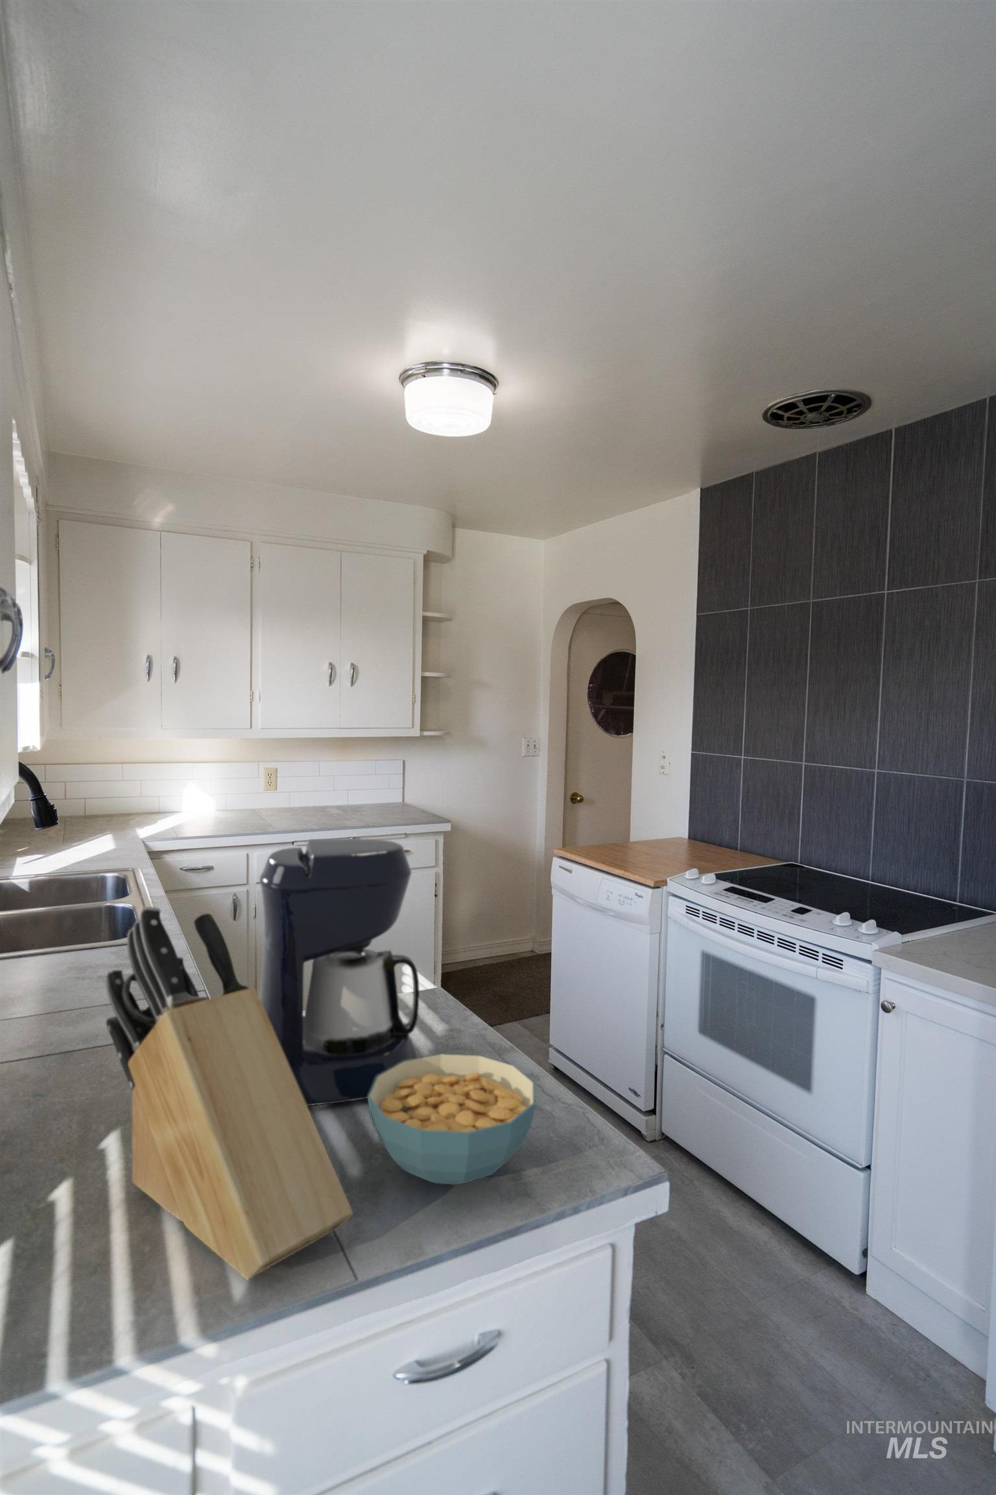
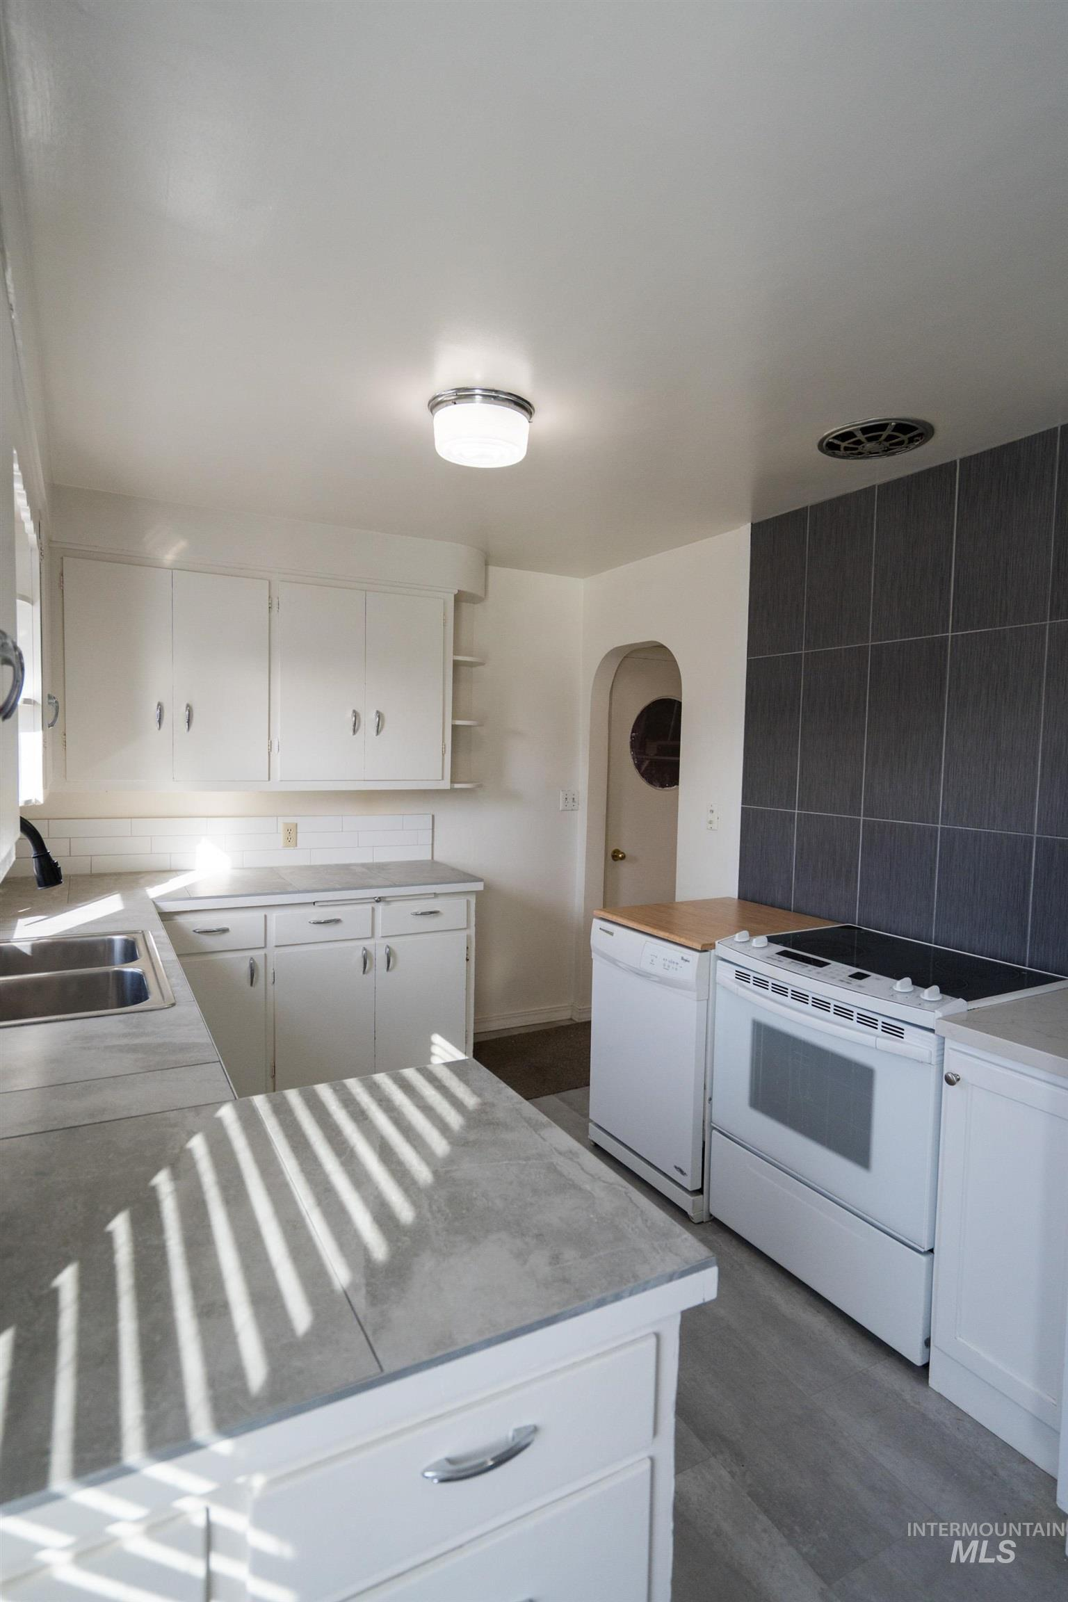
- cereal bowl [367,1053,536,1186]
- knife block [106,905,353,1280]
- coffee maker [259,839,420,1107]
